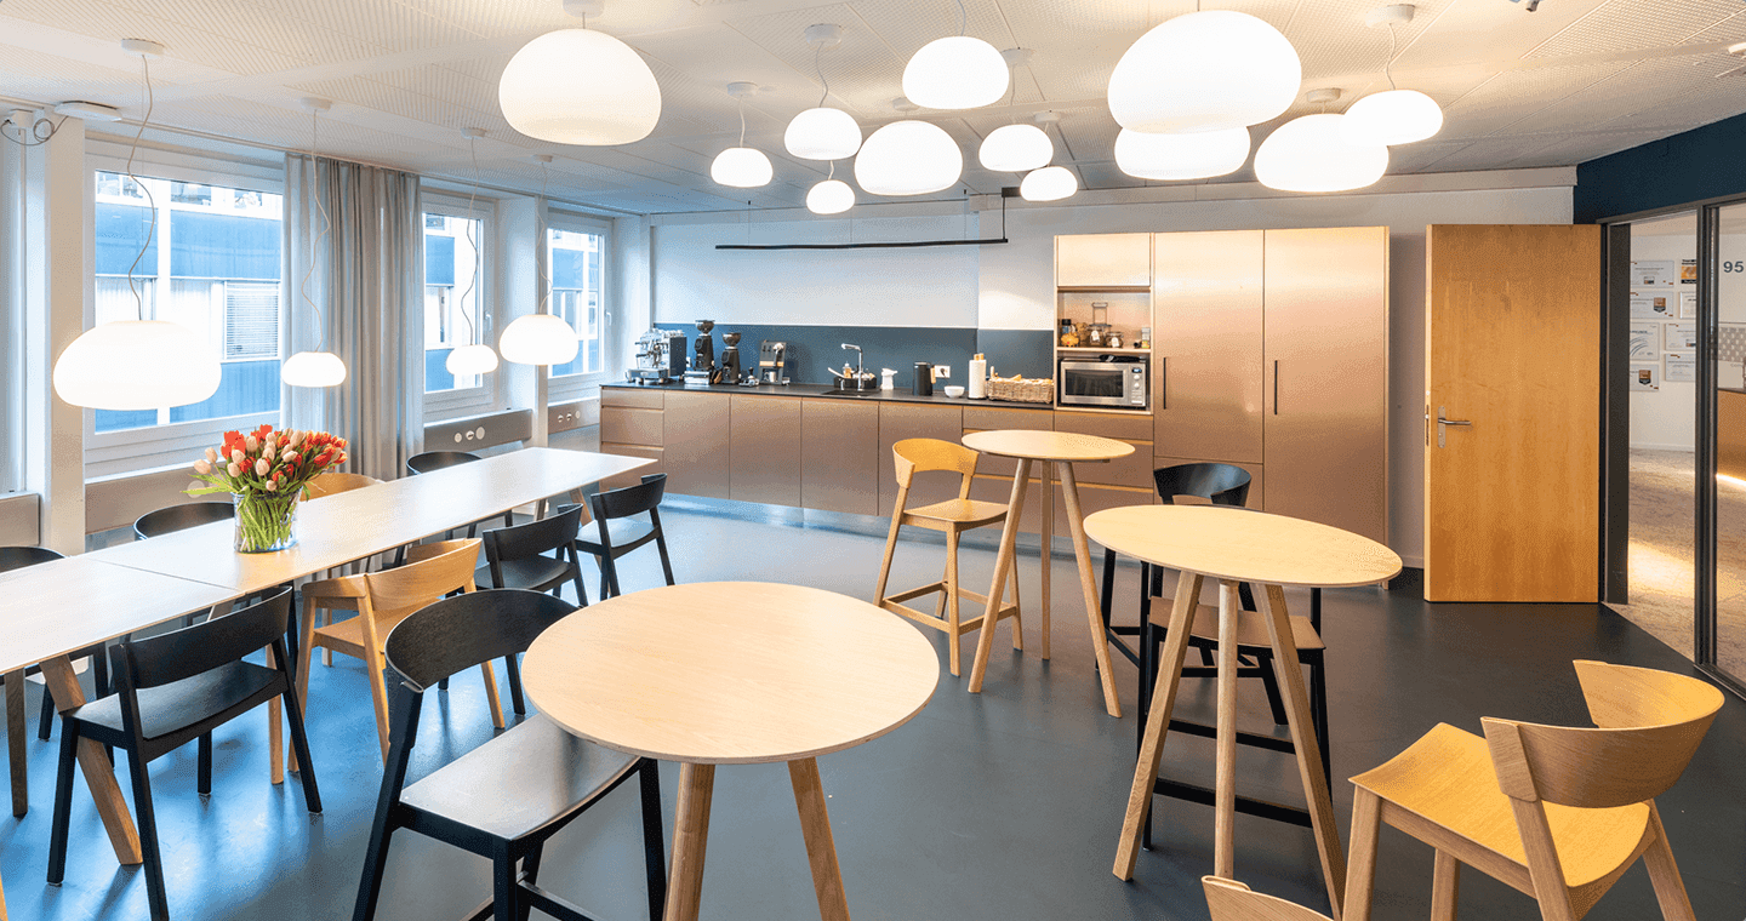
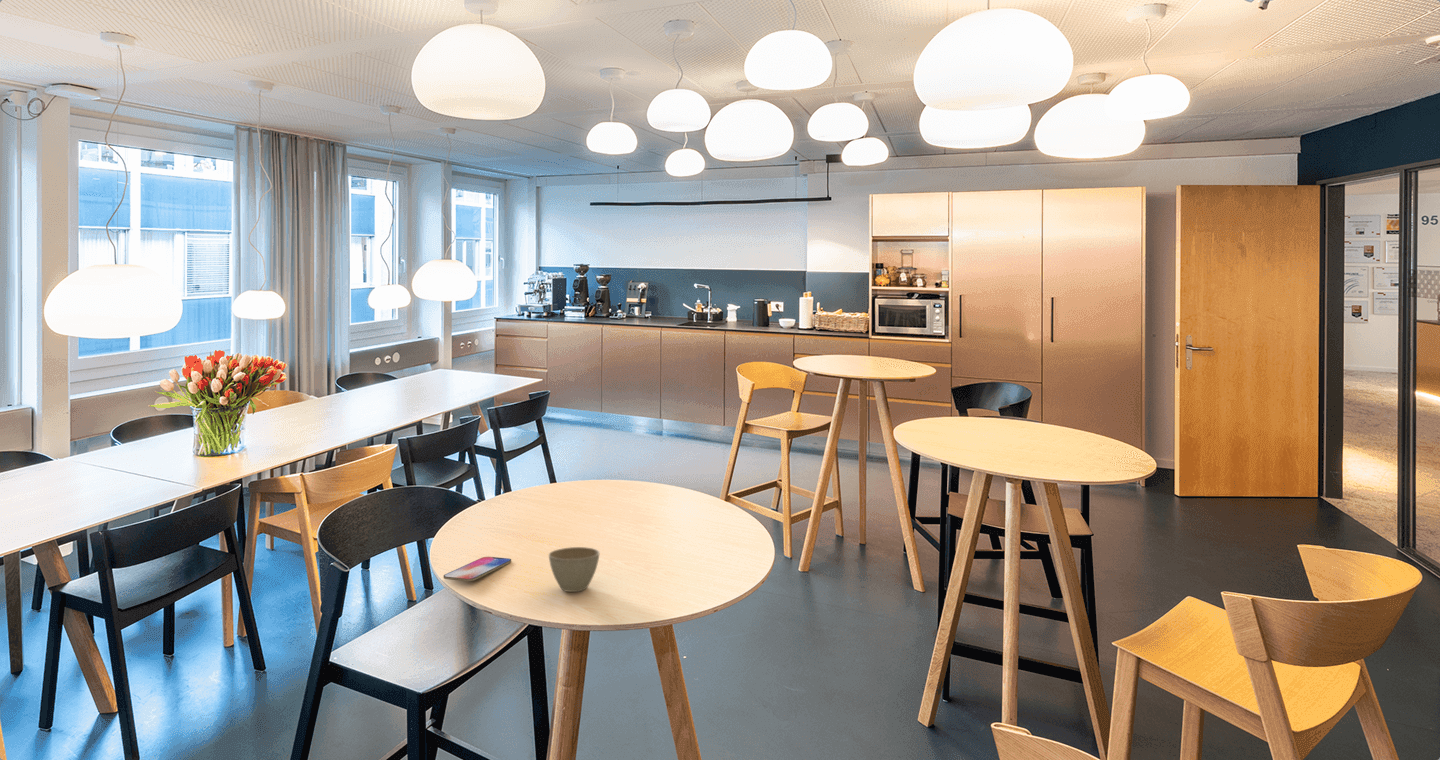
+ flower pot [548,546,601,593]
+ smartphone [443,556,512,582]
